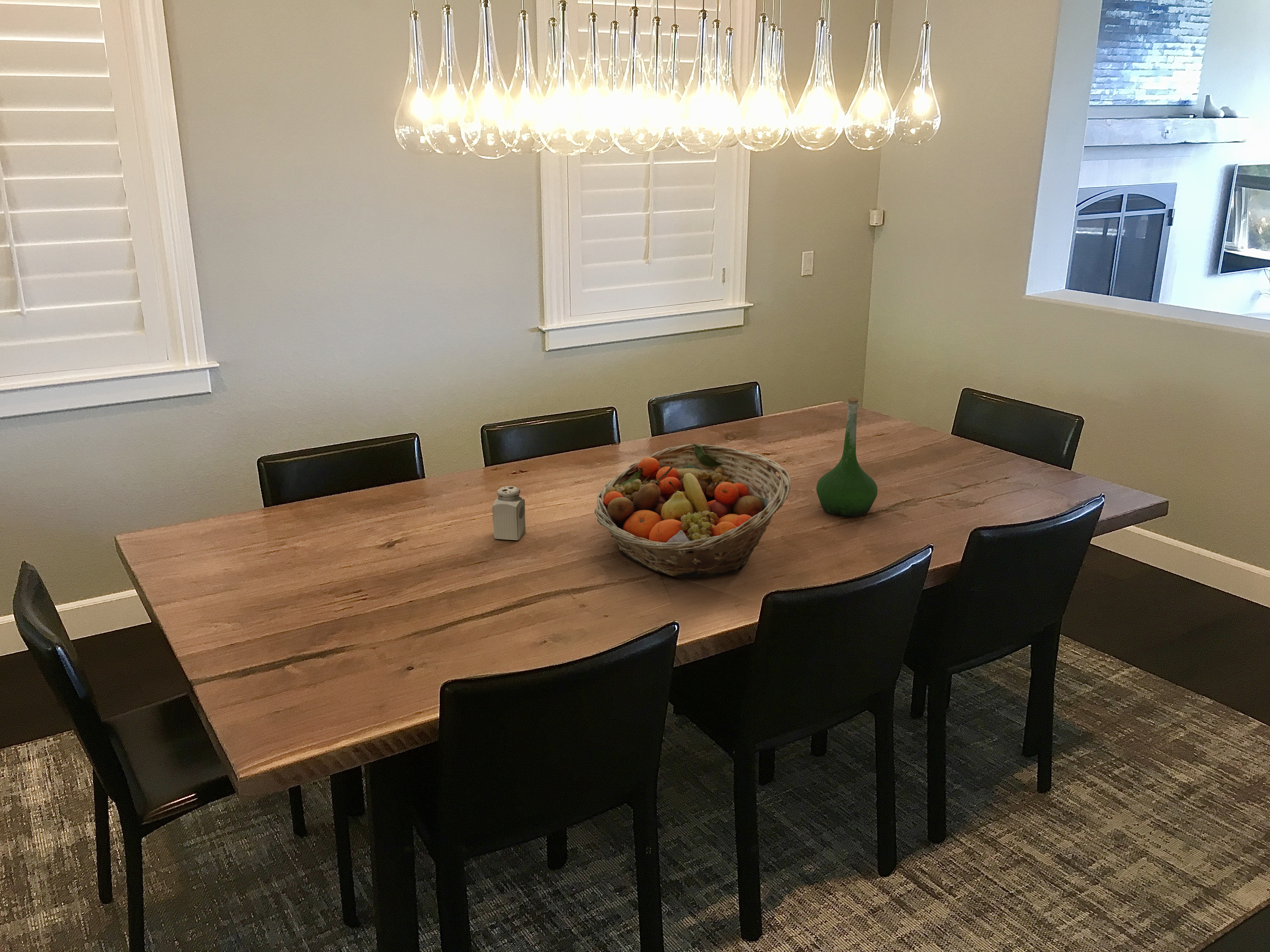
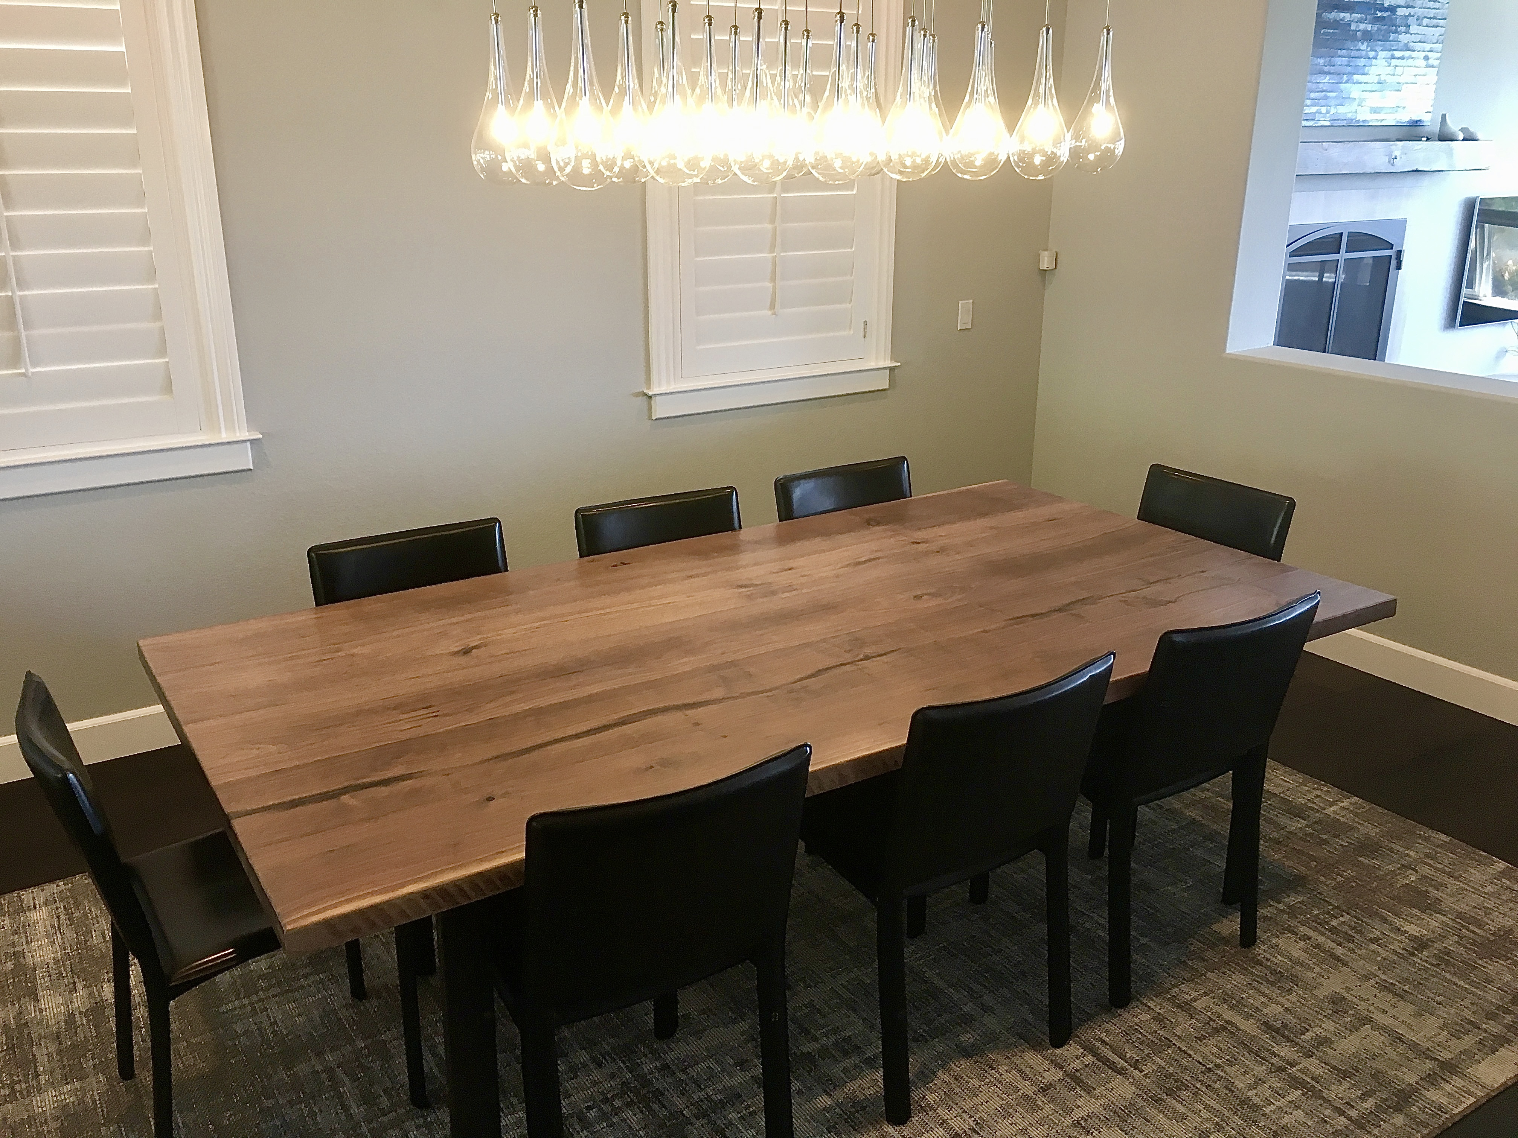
- vase [816,397,878,517]
- fruit basket [594,444,792,578]
- salt shaker [492,486,526,541]
